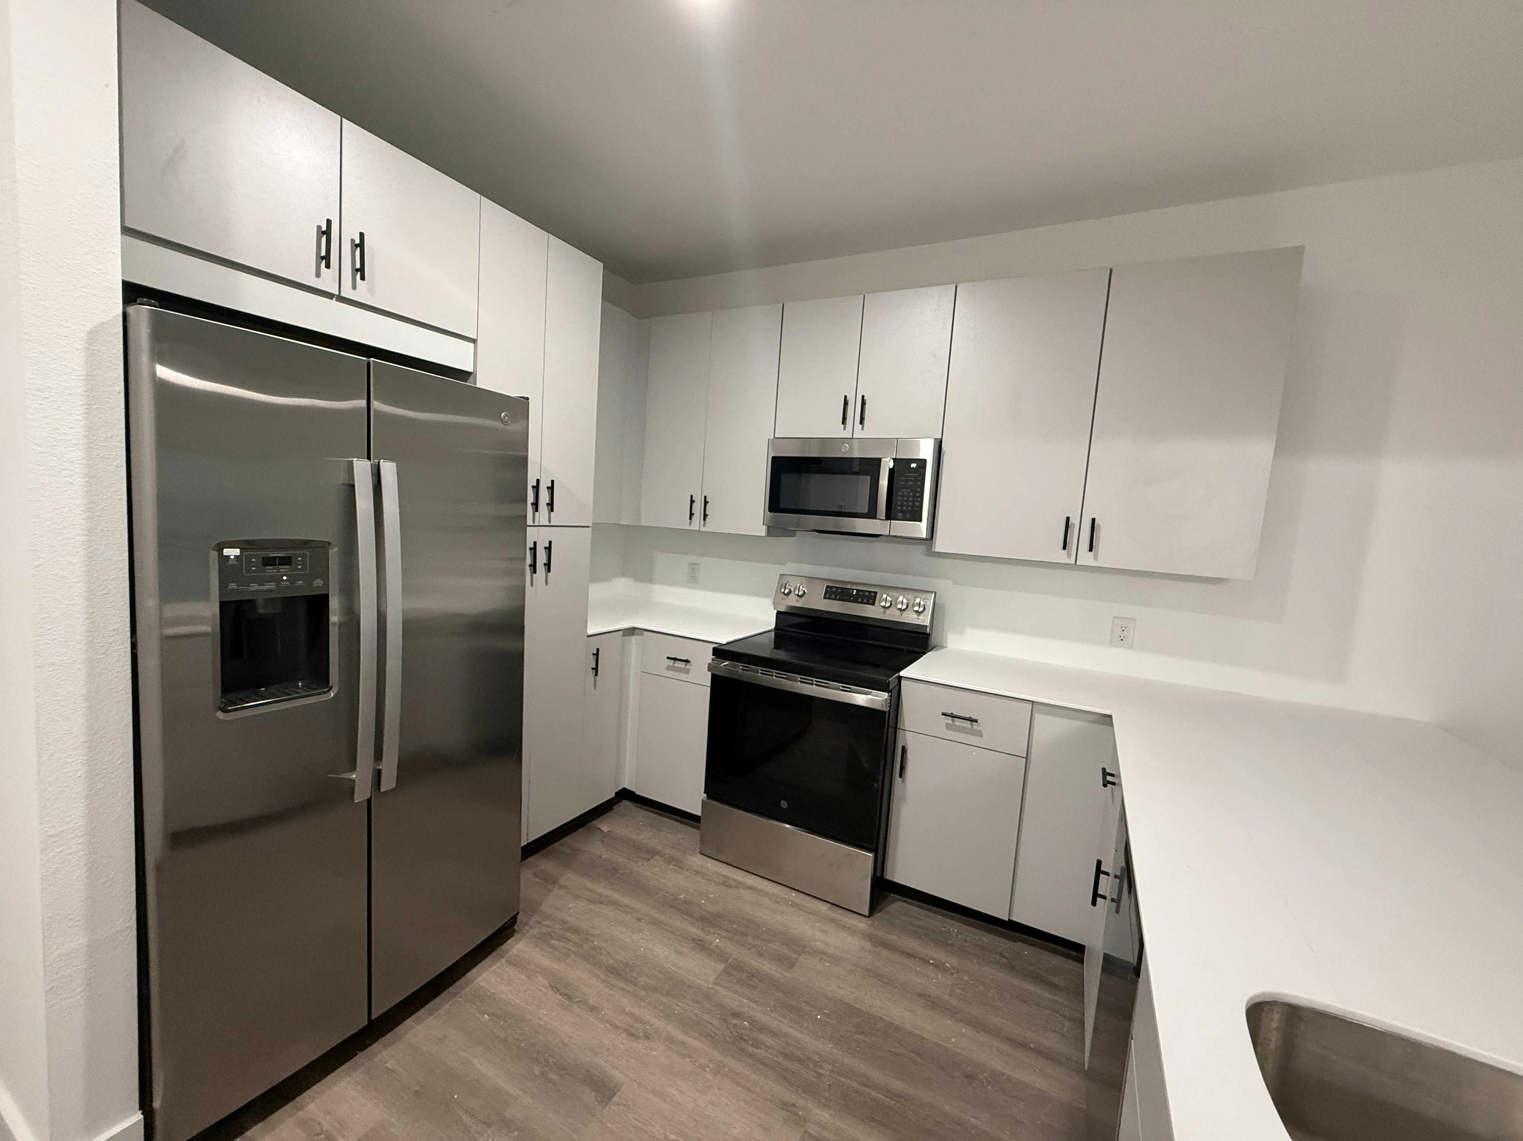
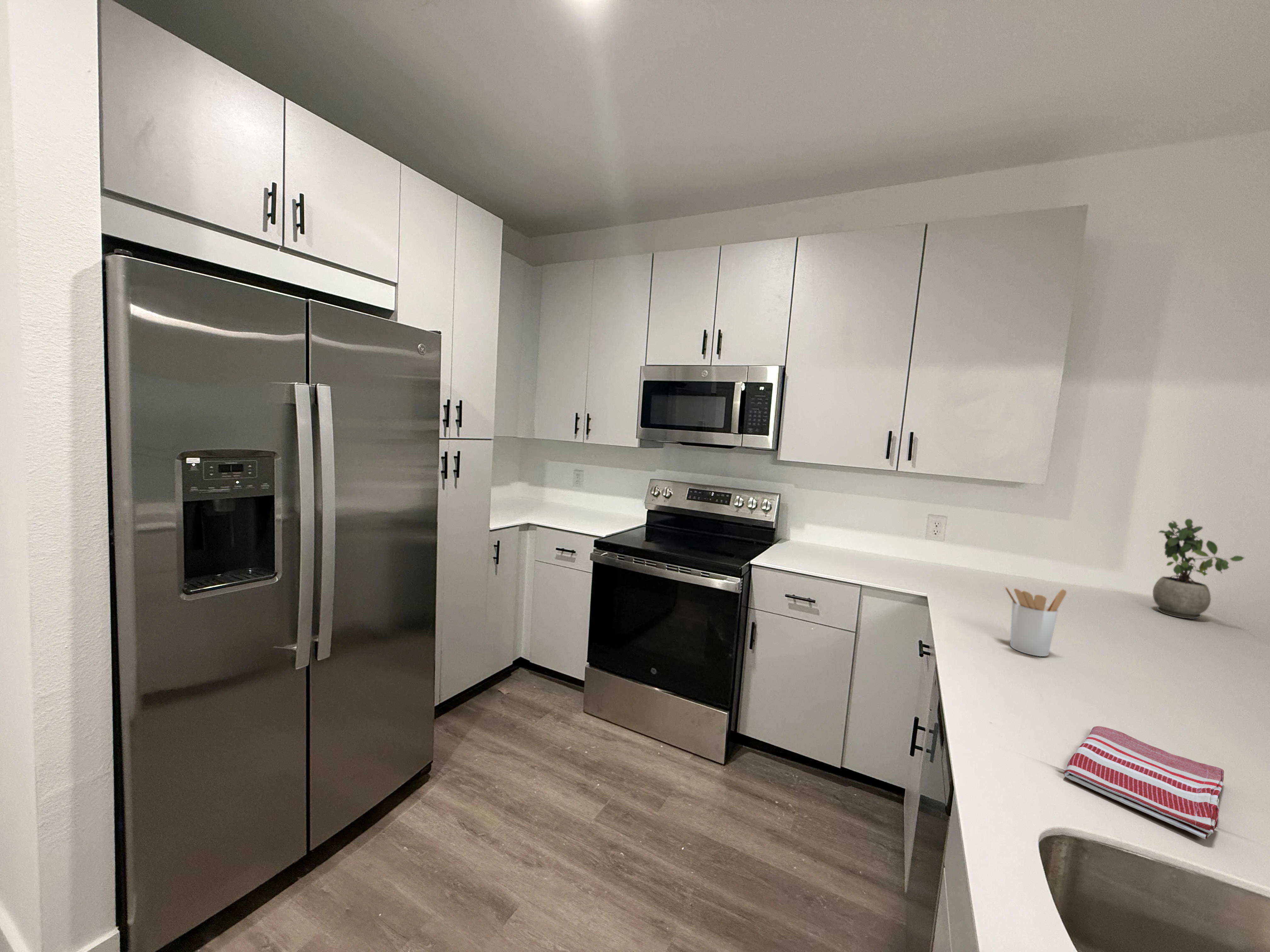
+ potted plant [1153,518,1245,619]
+ utensil holder [1004,586,1067,657]
+ dish towel [1064,726,1224,840]
